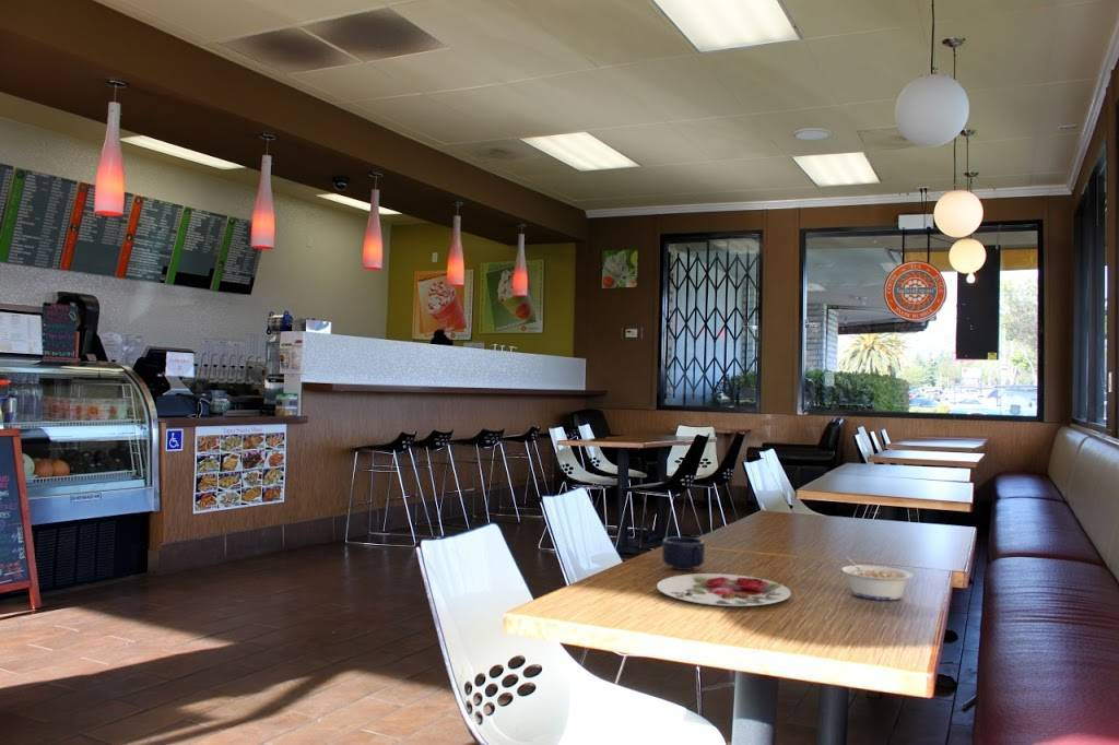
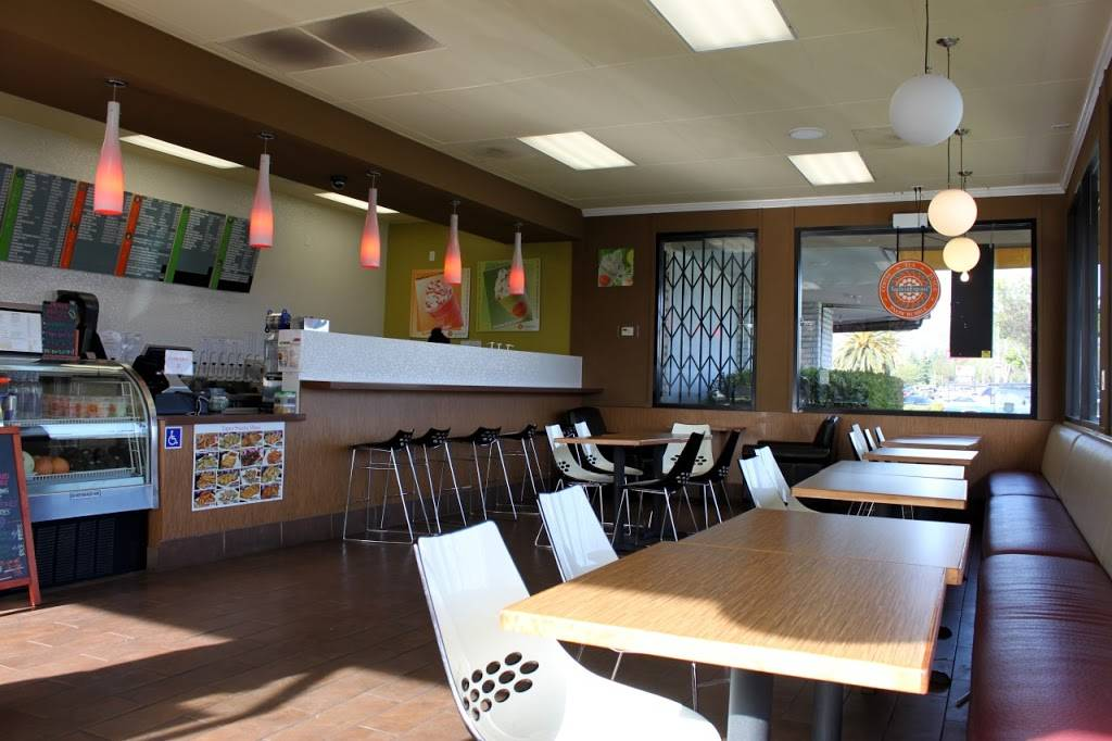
- plate [656,572,792,607]
- mug [661,535,706,571]
- legume [840,556,914,601]
